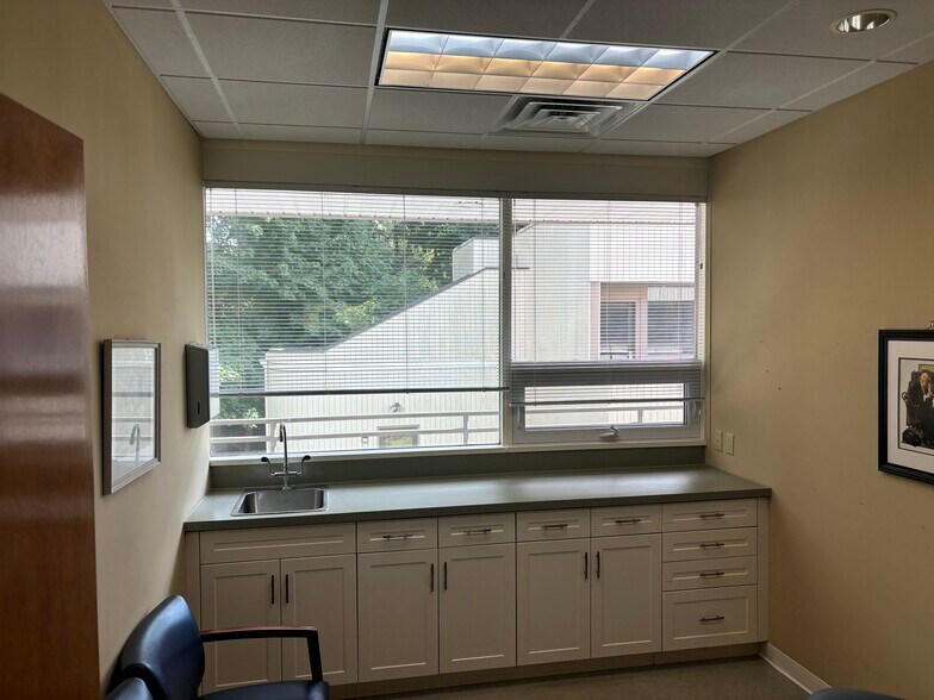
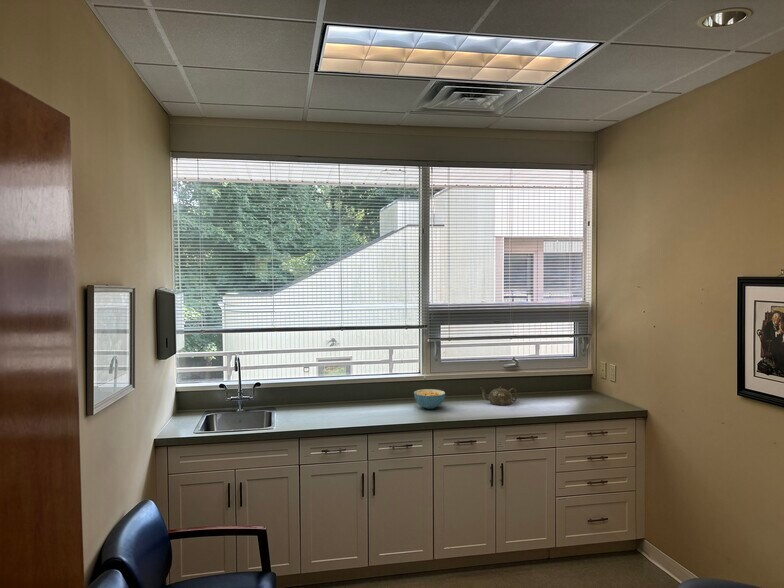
+ cereal bowl [413,388,446,410]
+ teapot [479,386,518,406]
